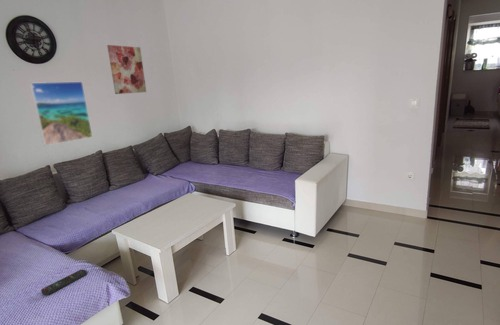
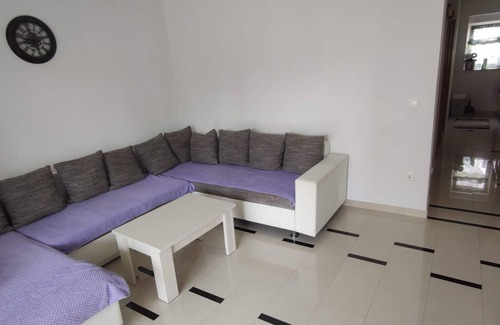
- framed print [29,81,93,147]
- remote control [40,269,88,296]
- wall art [106,44,147,95]
